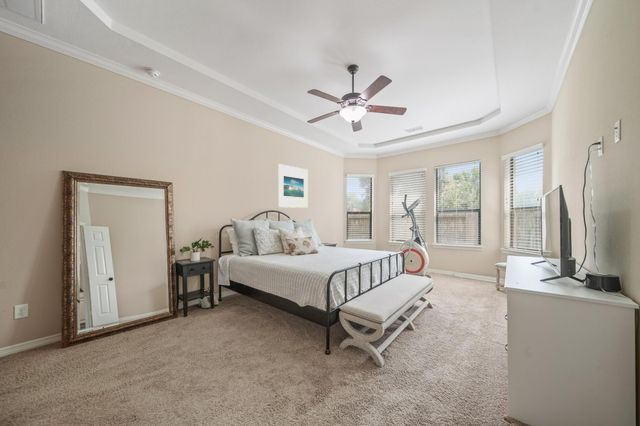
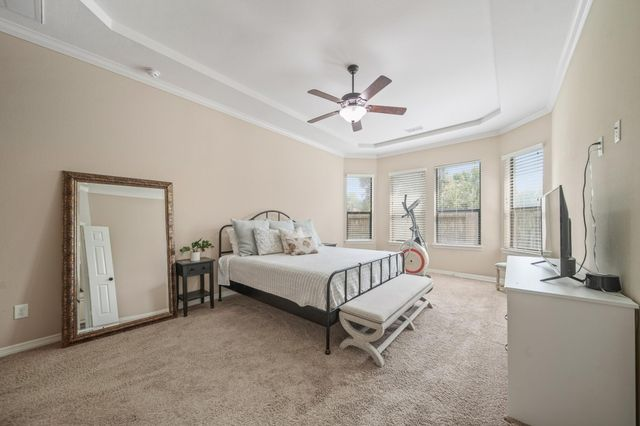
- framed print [277,163,309,209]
- boots [198,286,219,309]
